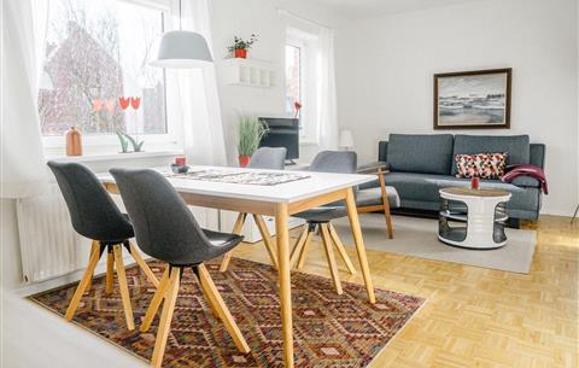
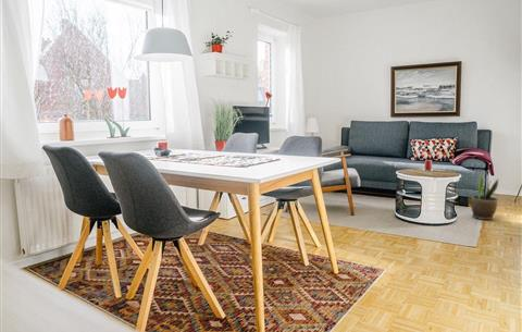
+ potted plant [470,174,499,221]
